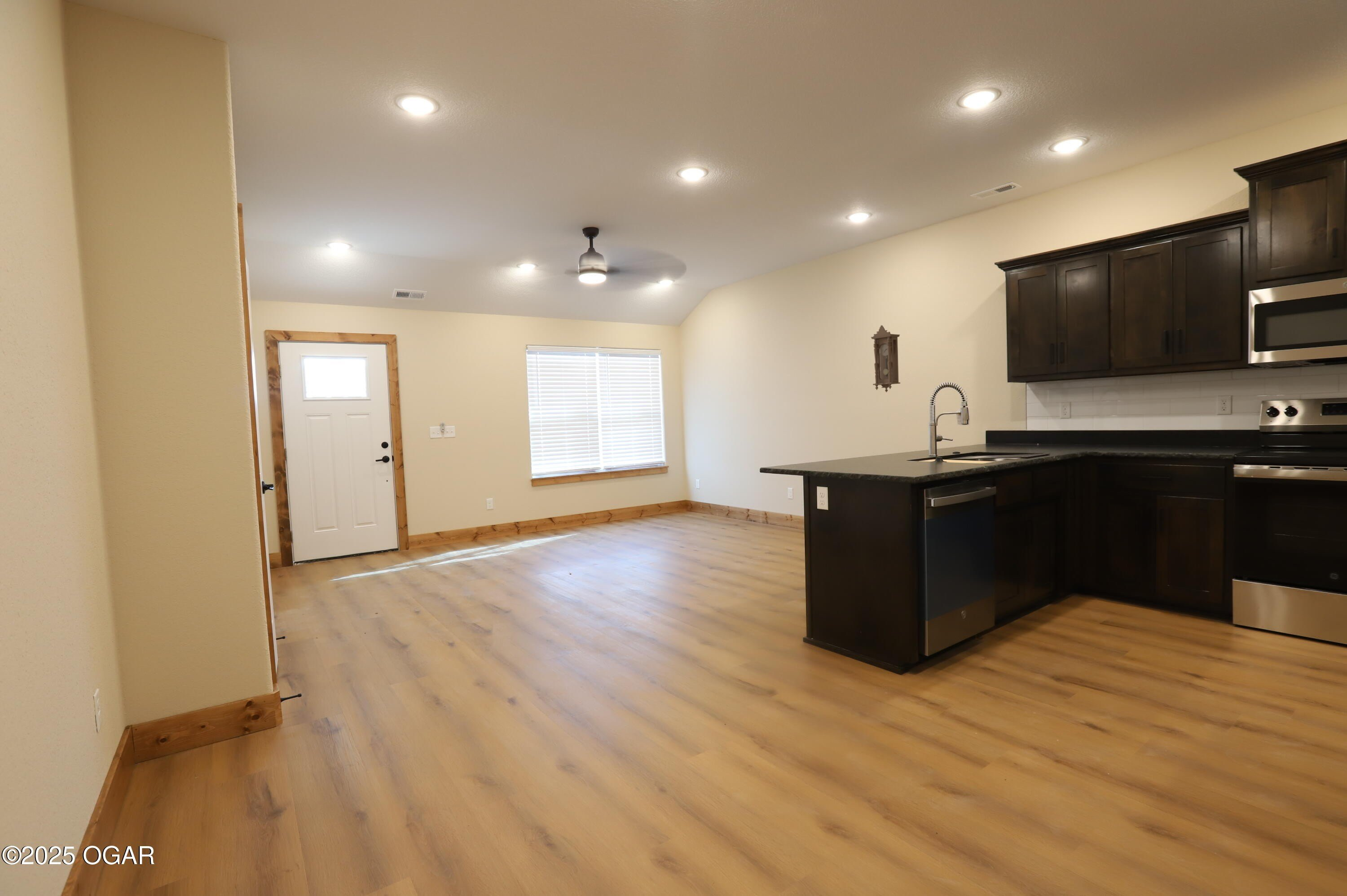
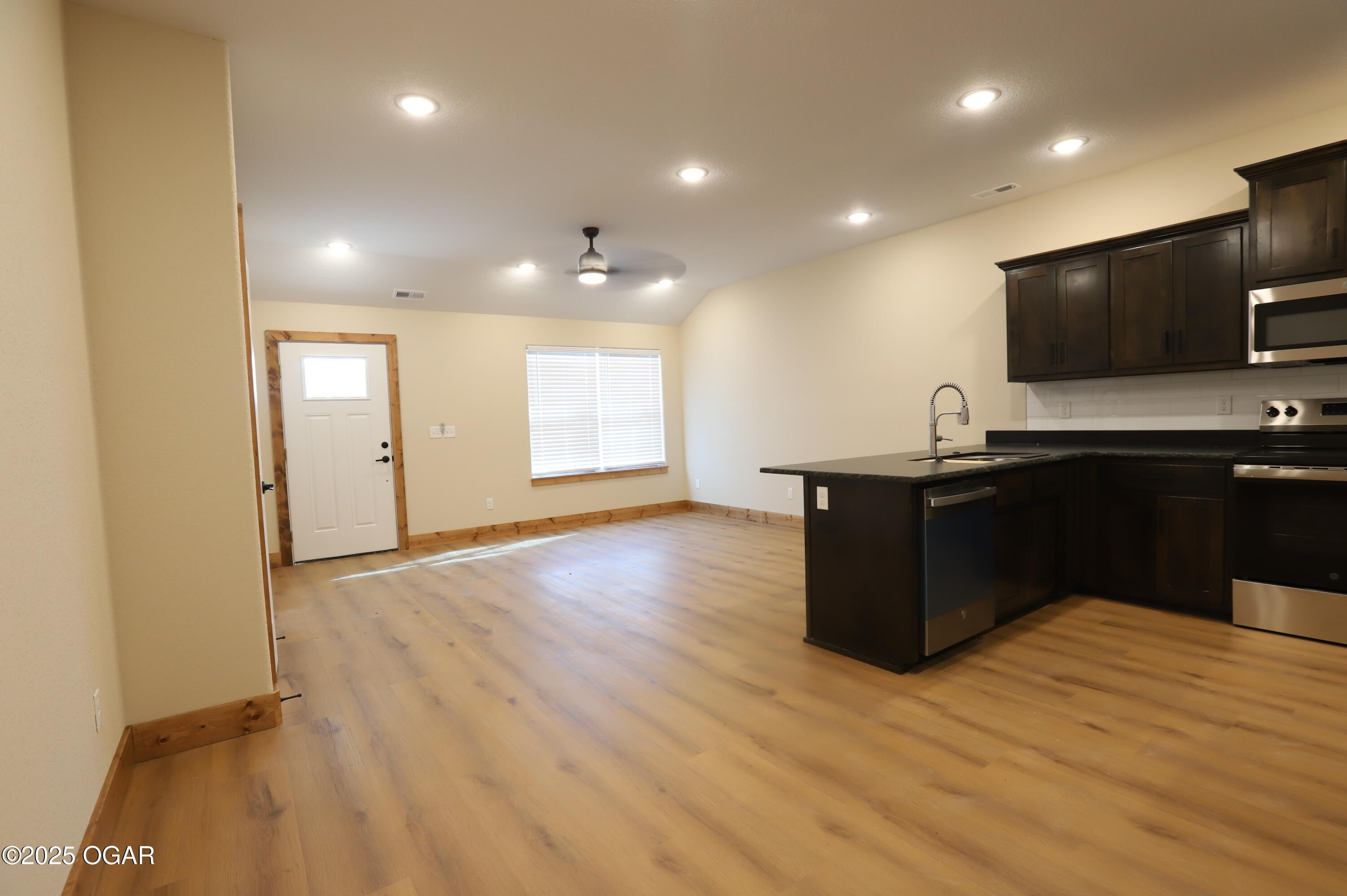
- pendulum clock [870,325,901,393]
